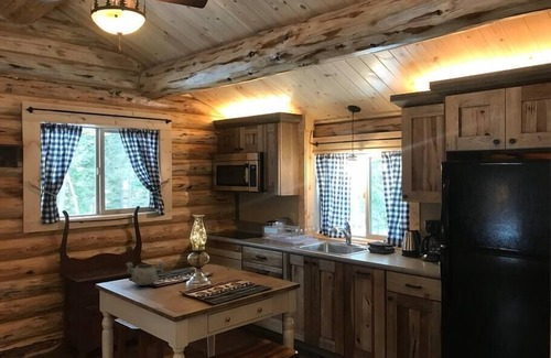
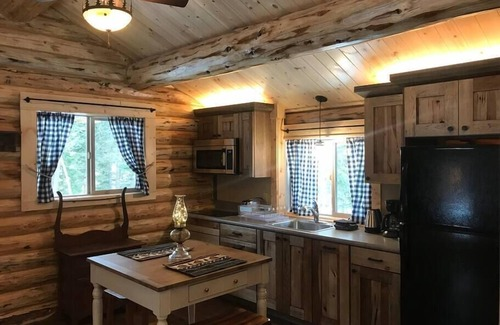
- decorative bowl [125,261,166,286]
